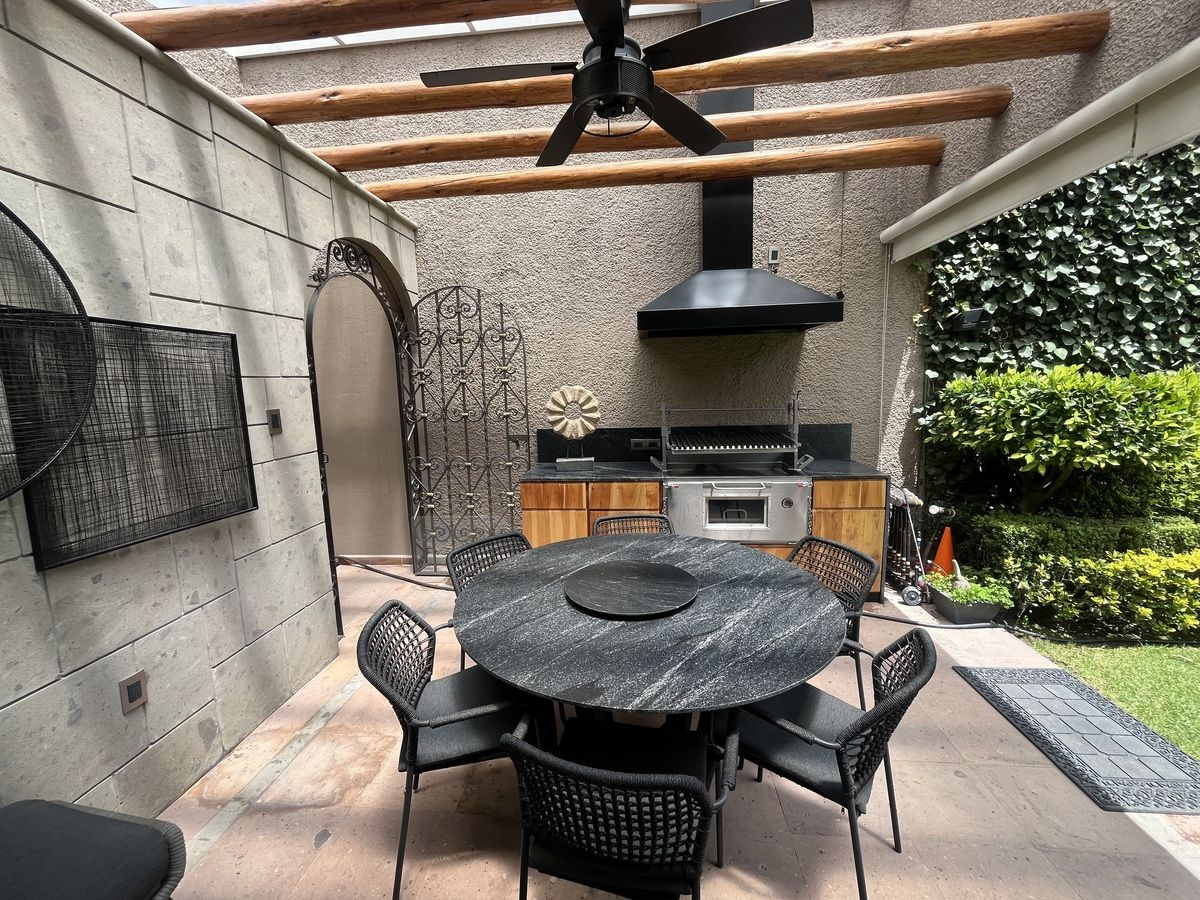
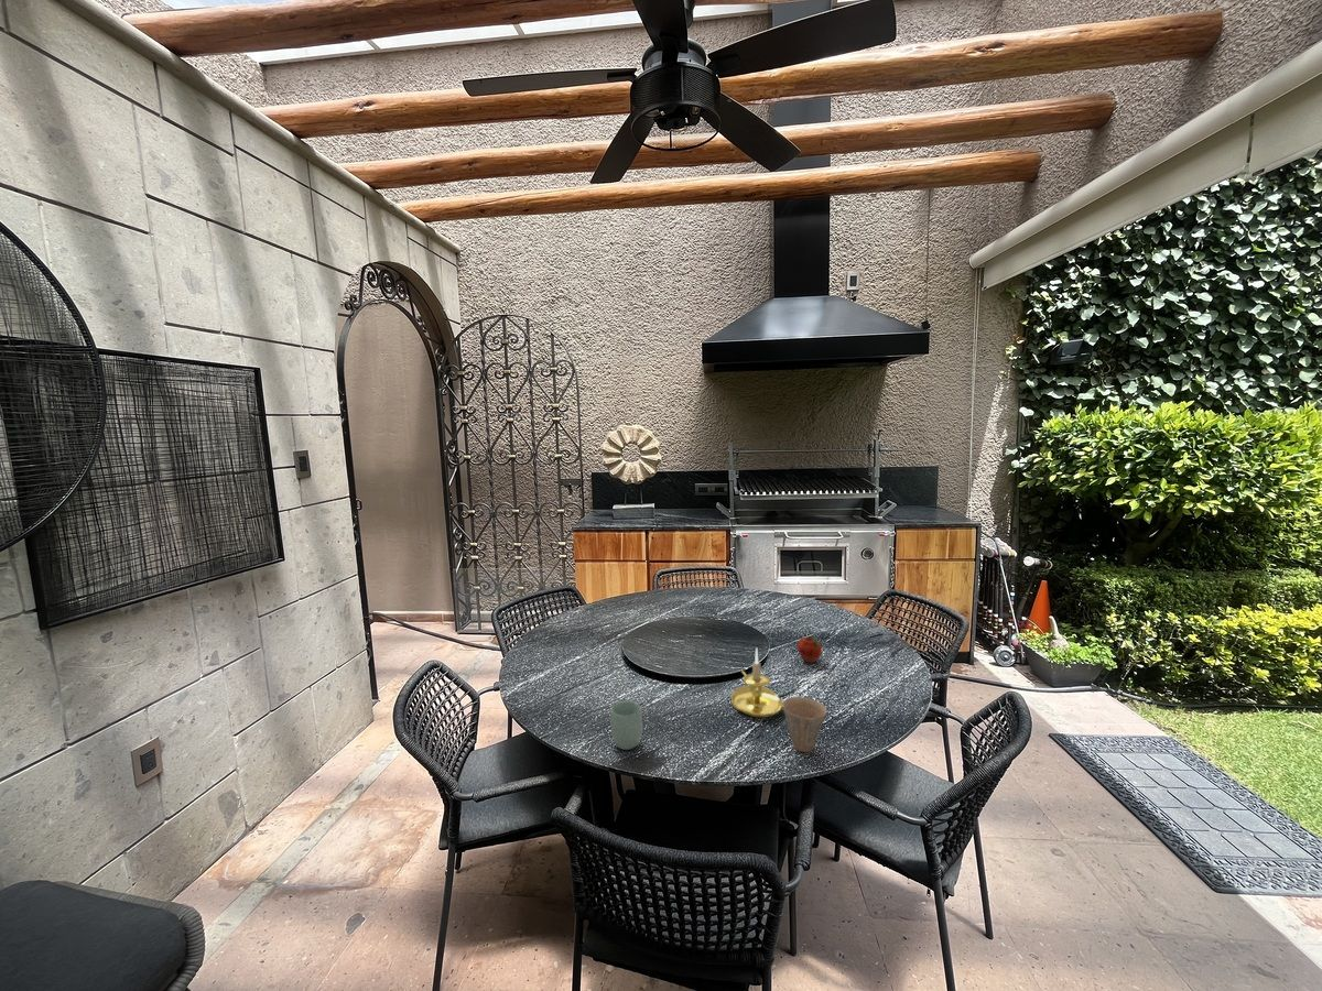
+ candle holder [730,646,783,719]
+ fruit [797,631,823,664]
+ cup [782,696,827,753]
+ cup [609,700,643,751]
